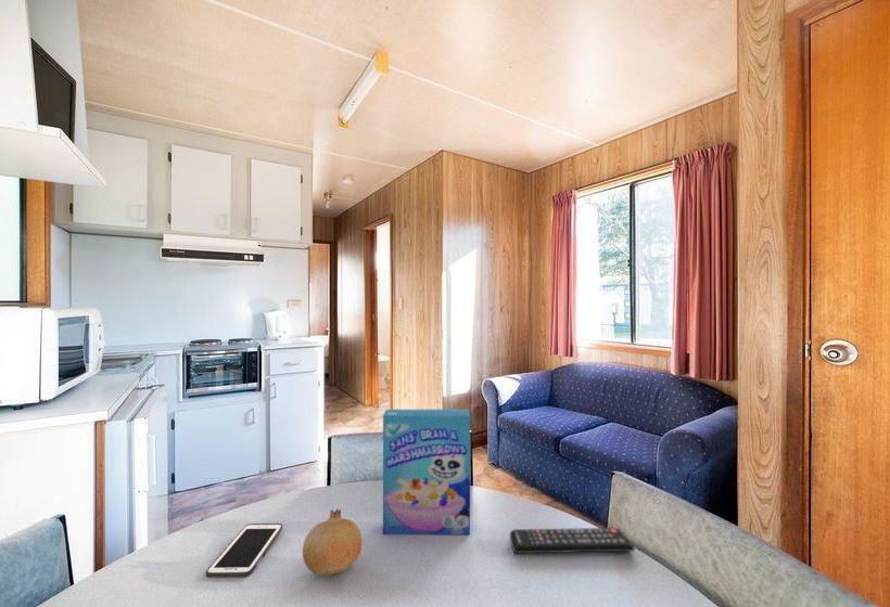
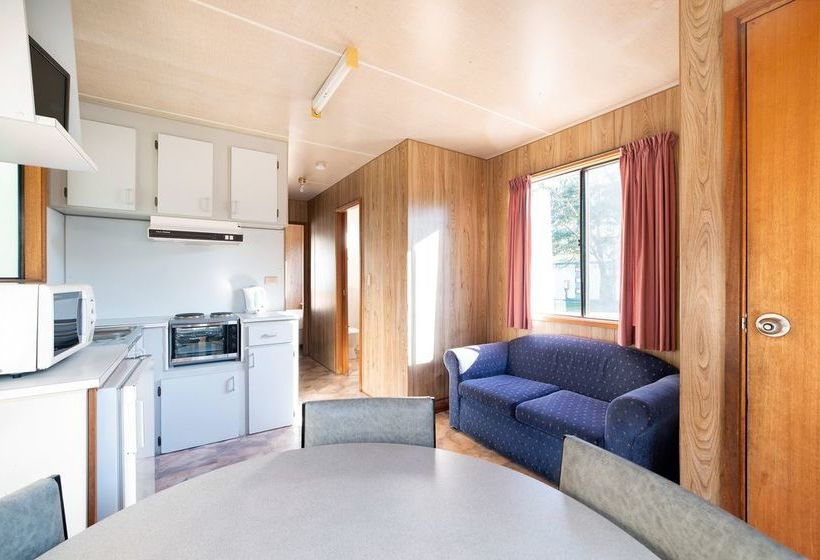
- cell phone [205,522,283,579]
- fruit [302,507,363,577]
- cereal box [382,409,471,535]
- remote control [509,527,636,554]
